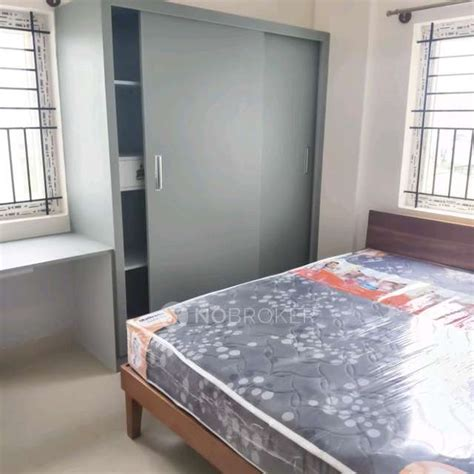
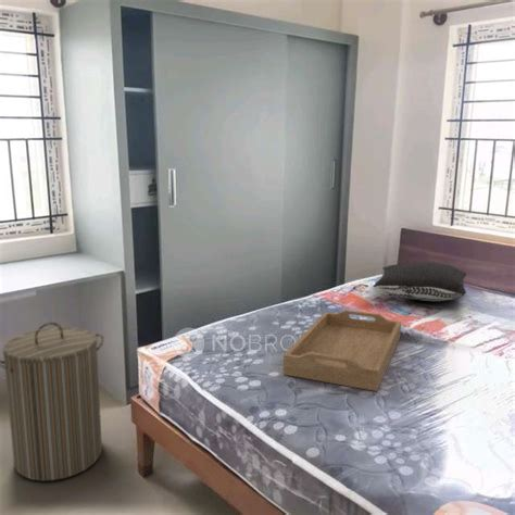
+ pillow [373,261,467,302]
+ serving tray [282,309,402,392]
+ laundry hamper [0,322,105,482]
